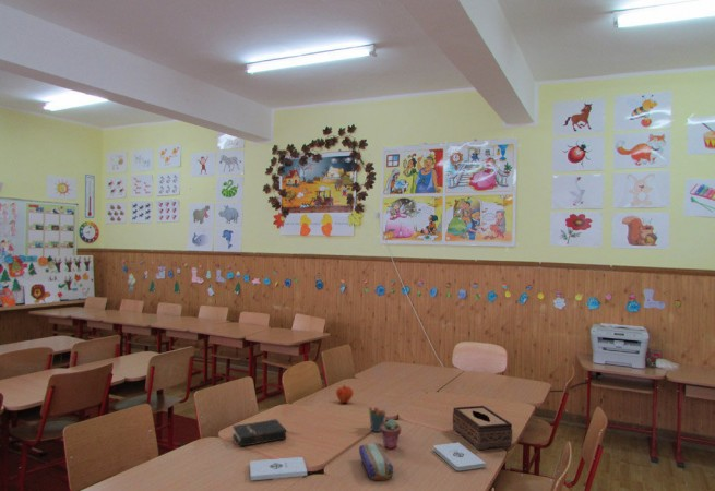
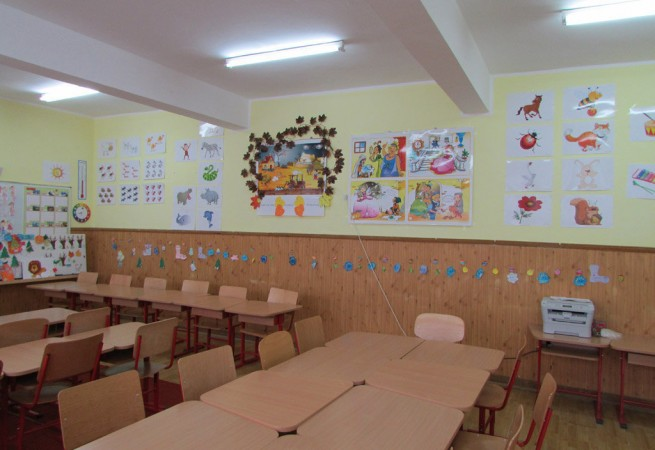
- hardback book [231,418,287,447]
- fruit [335,383,355,405]
- tissue box [452,405,513,451]
- pen holder [368,403,388,433]
- pencil case [358,442,394,482]
- notepad [432,442,487,471]
- notepad [249,456,308,481]
- potted succulent [380,418,402,450]
